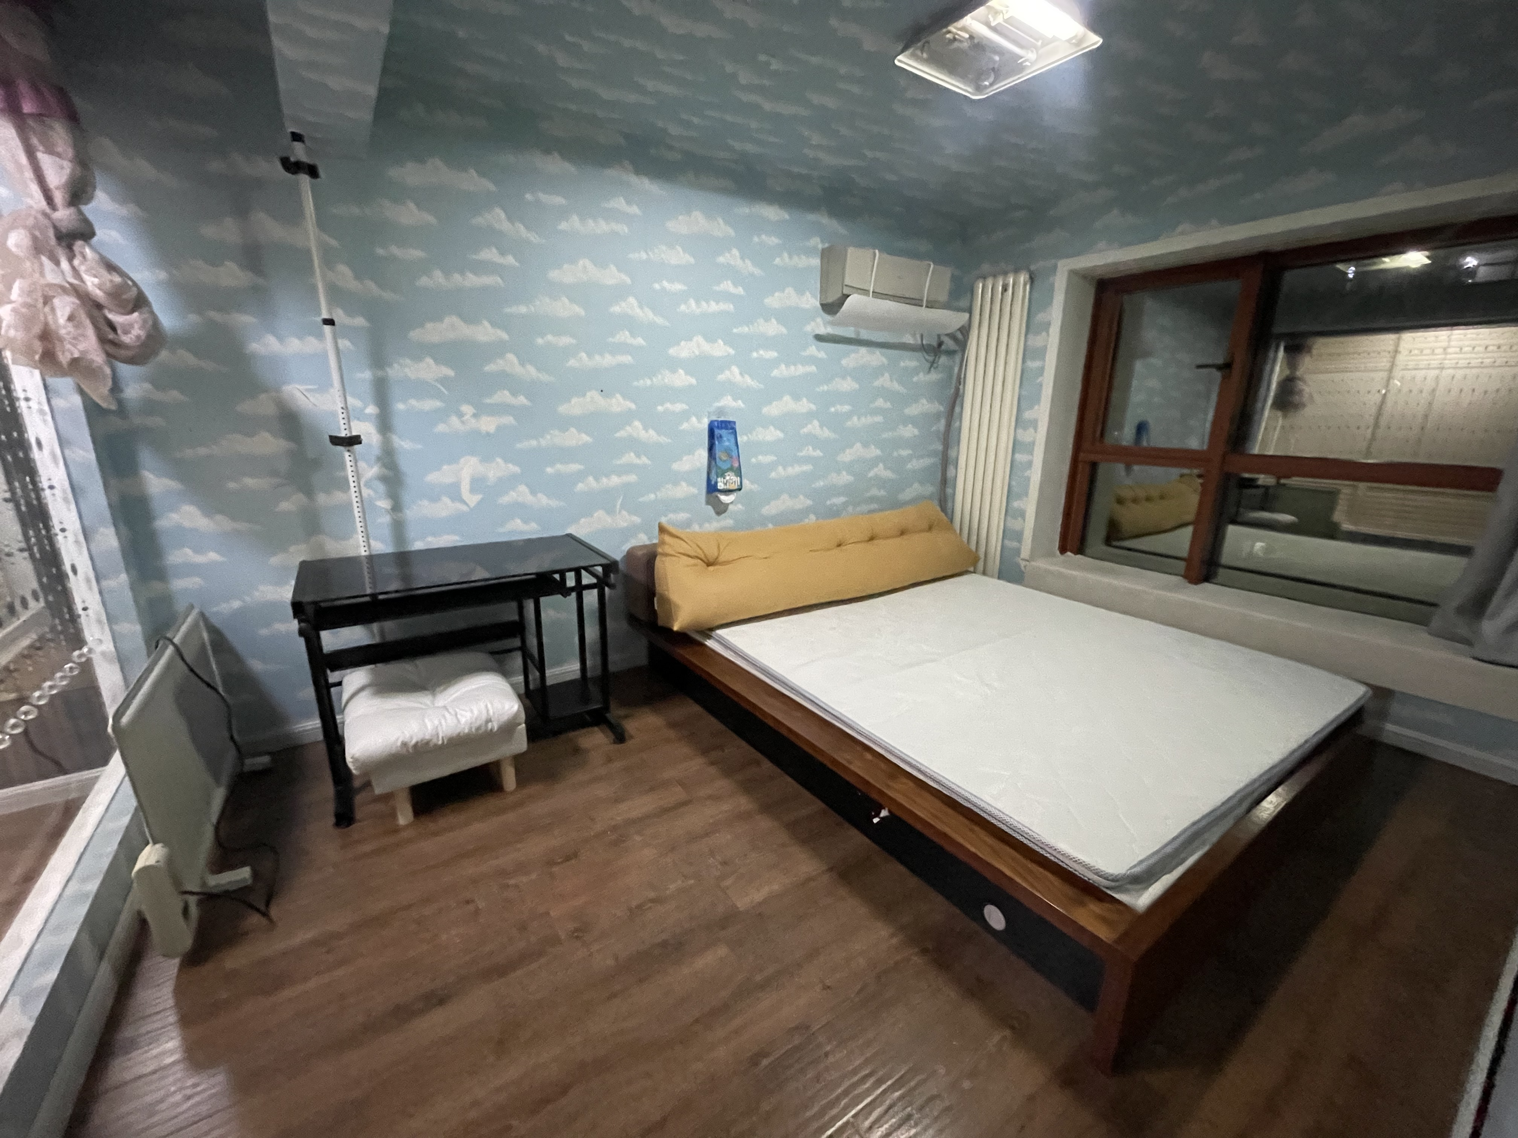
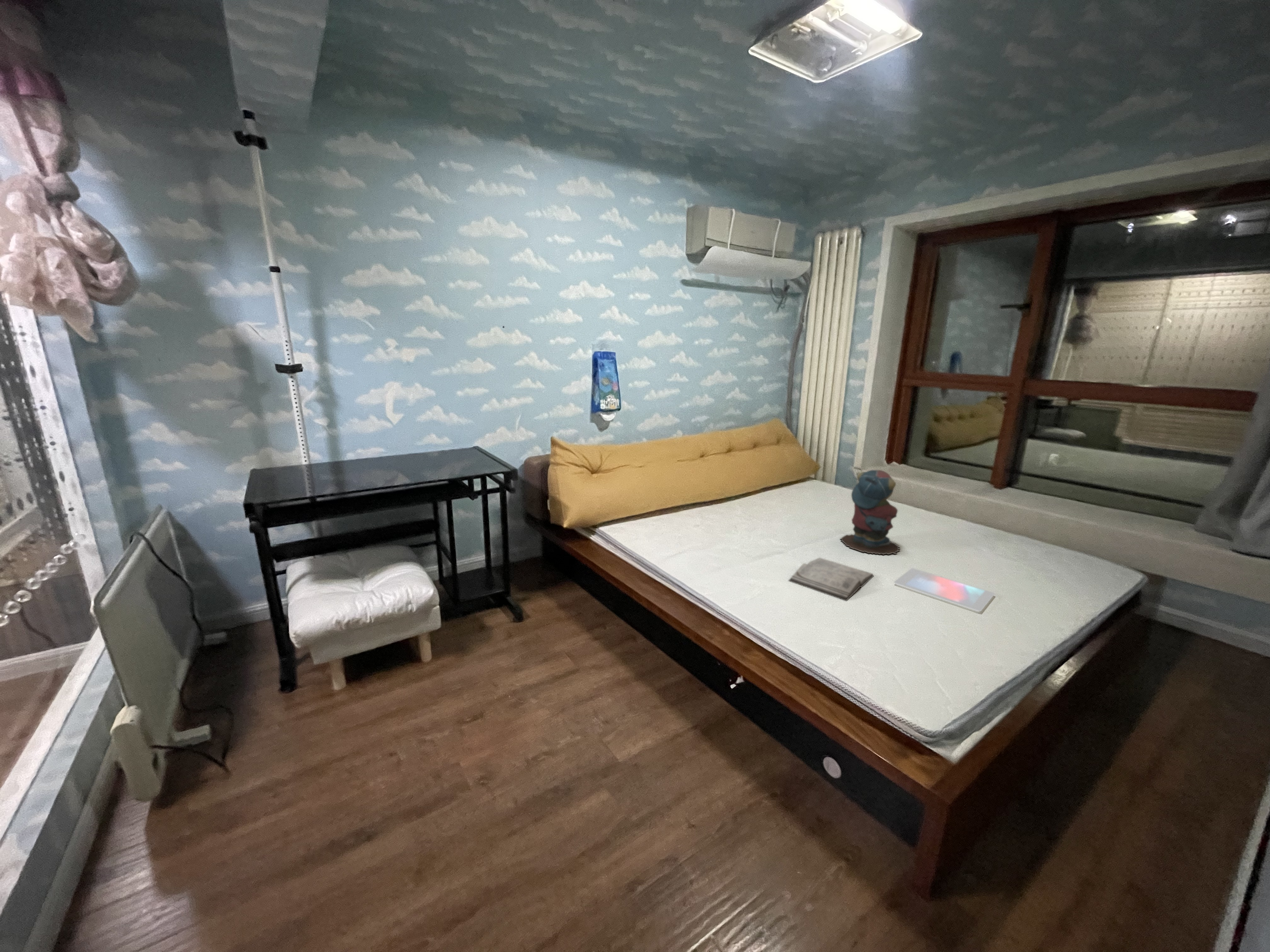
+ tablet [894,568,995,612]
+ diary [788,557,874,601]
+ teddy bear [840,469,901,555]
